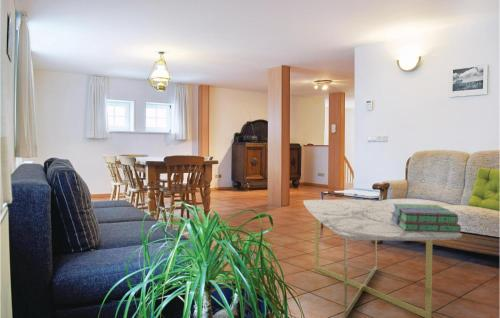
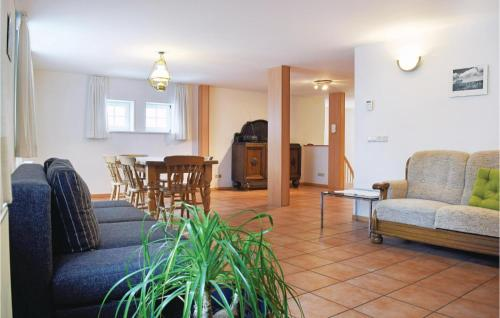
- stack of books [391,203,462,233]
- coffee table [302,199,463,318]
